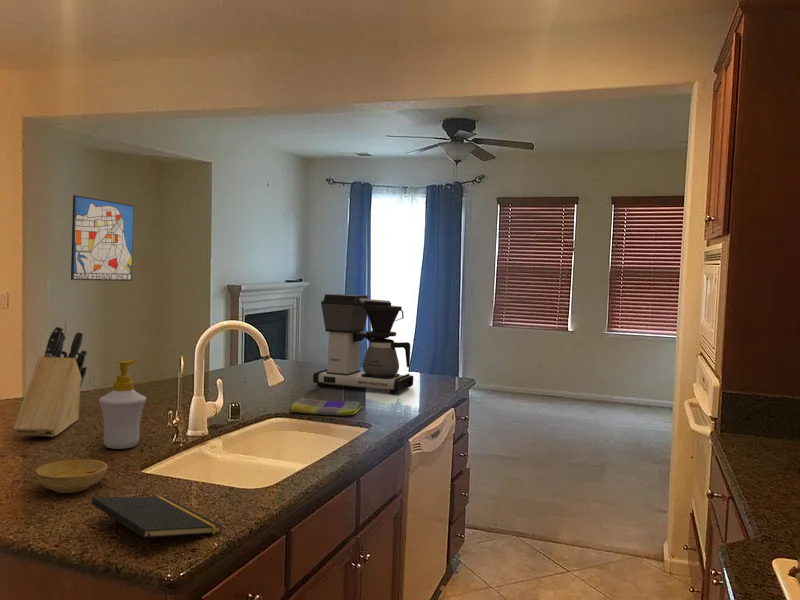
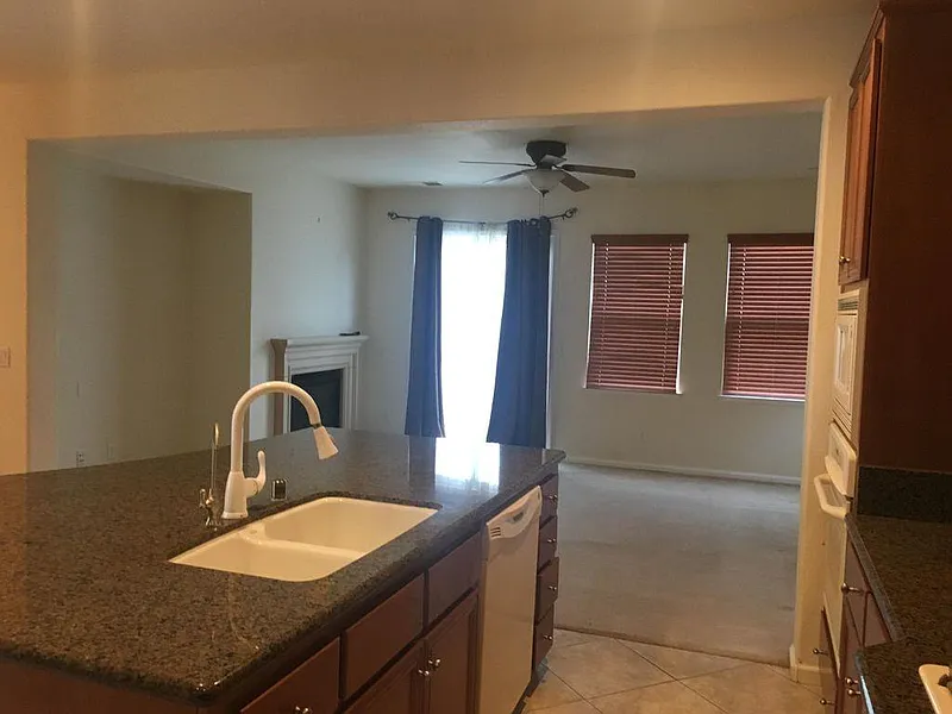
- wall art [70,194,135,282]
- coffee maker [312,293,414,395]
- bowl [34,458,108,494]
- soap bottle [98,359,147,450]
- notepad [91,495,223,557]
- knife block [12,325,88,438]
- dish towel [288,397,363,416]
